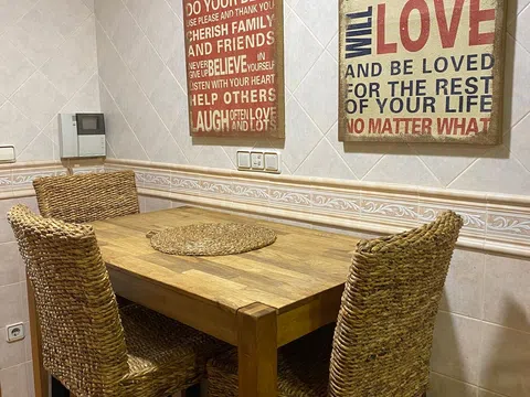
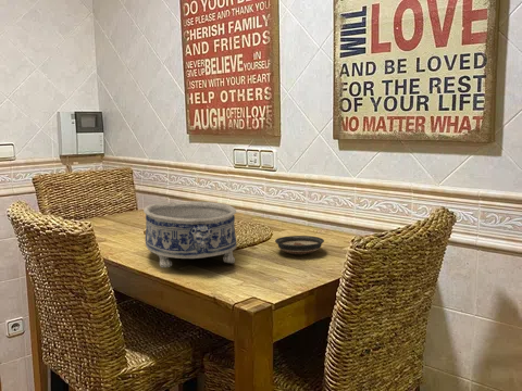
+ decorative bowl [142,200,237,268]
+ saucer [274,235,325,255]
